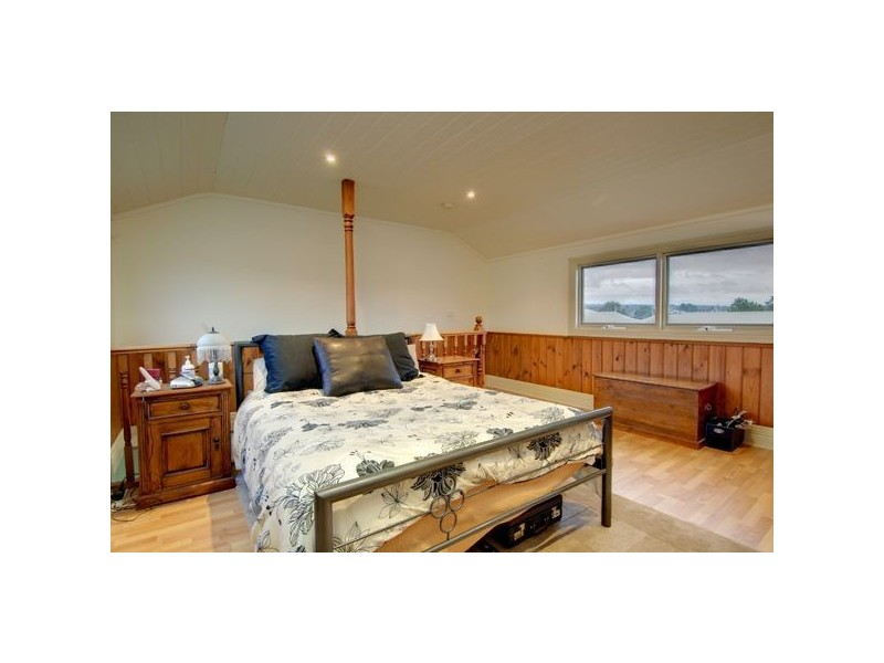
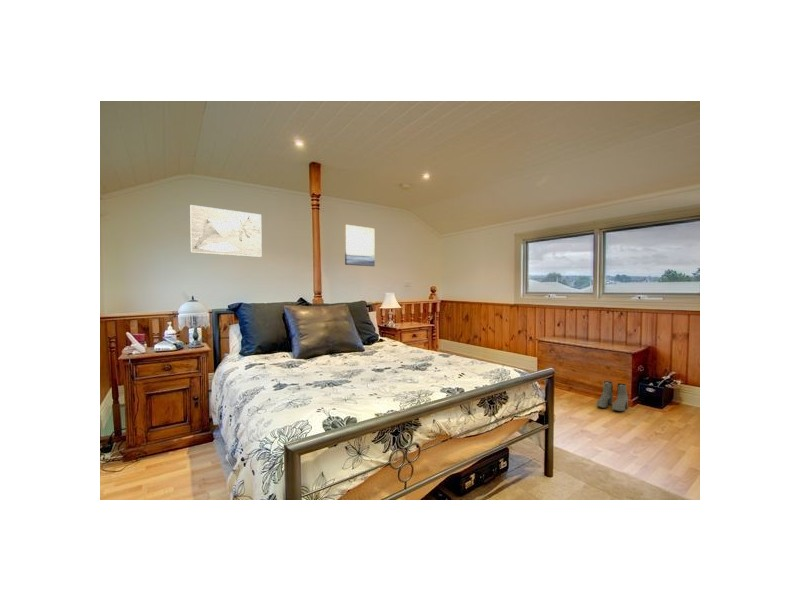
+ wall art [344,224,376,267]
+ boots [596,380,629,412]
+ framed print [189,204,263,258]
